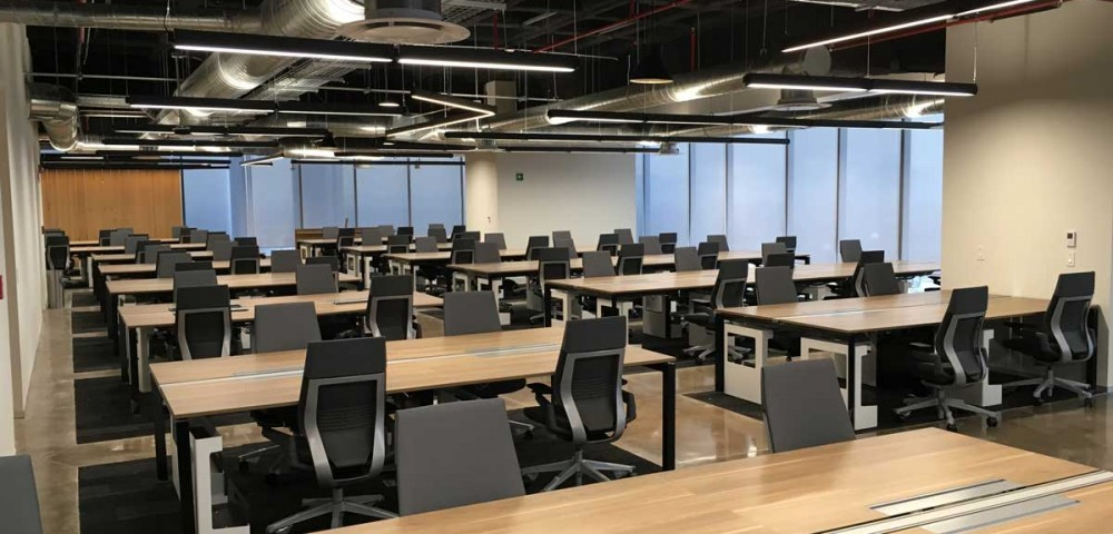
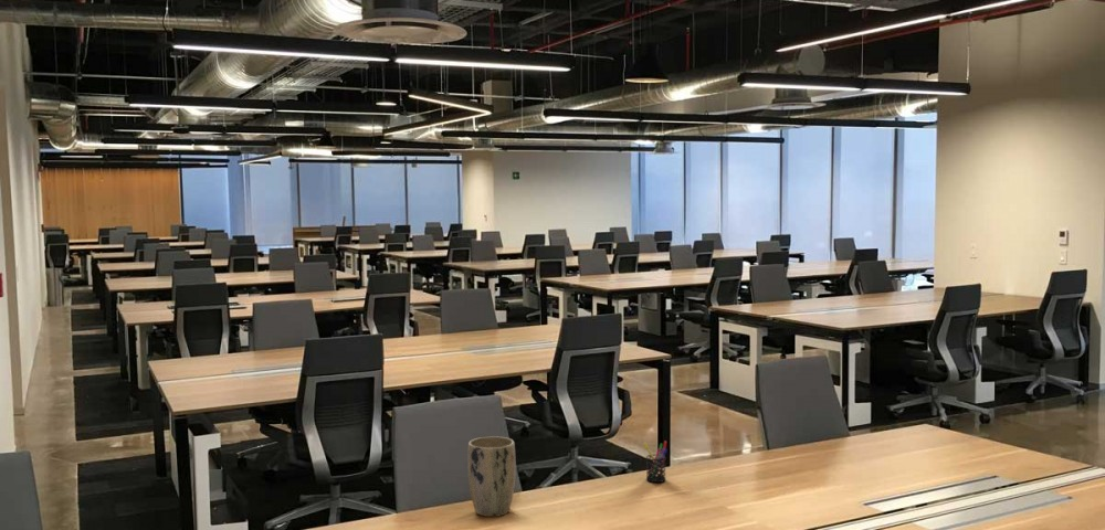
+ plant pot [466,435,517,518]
+ pen holder [643,441,669,484]
